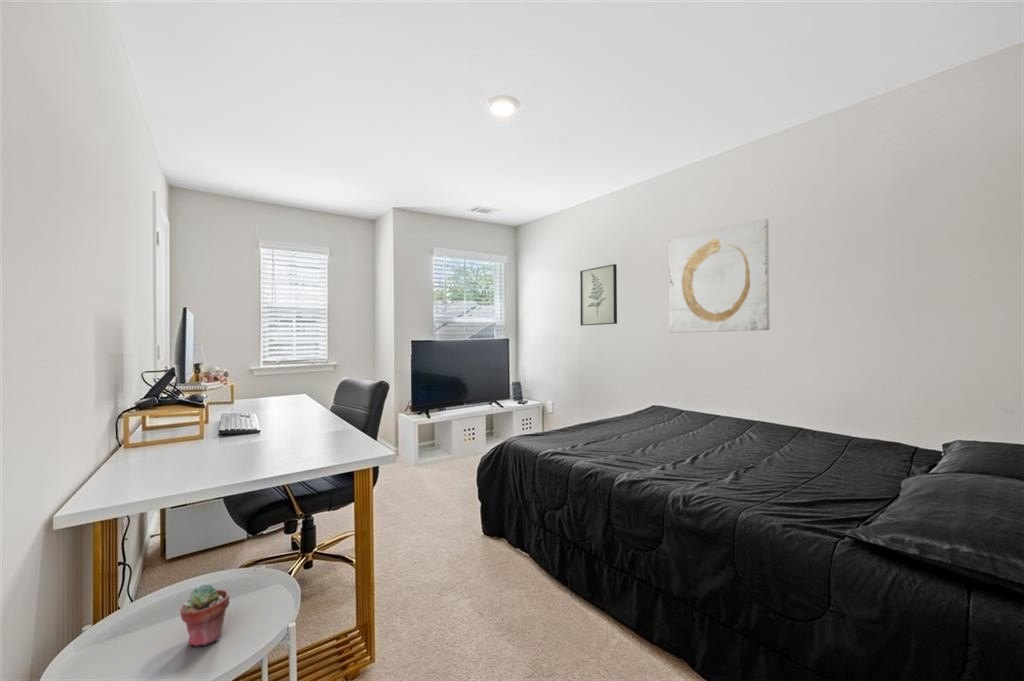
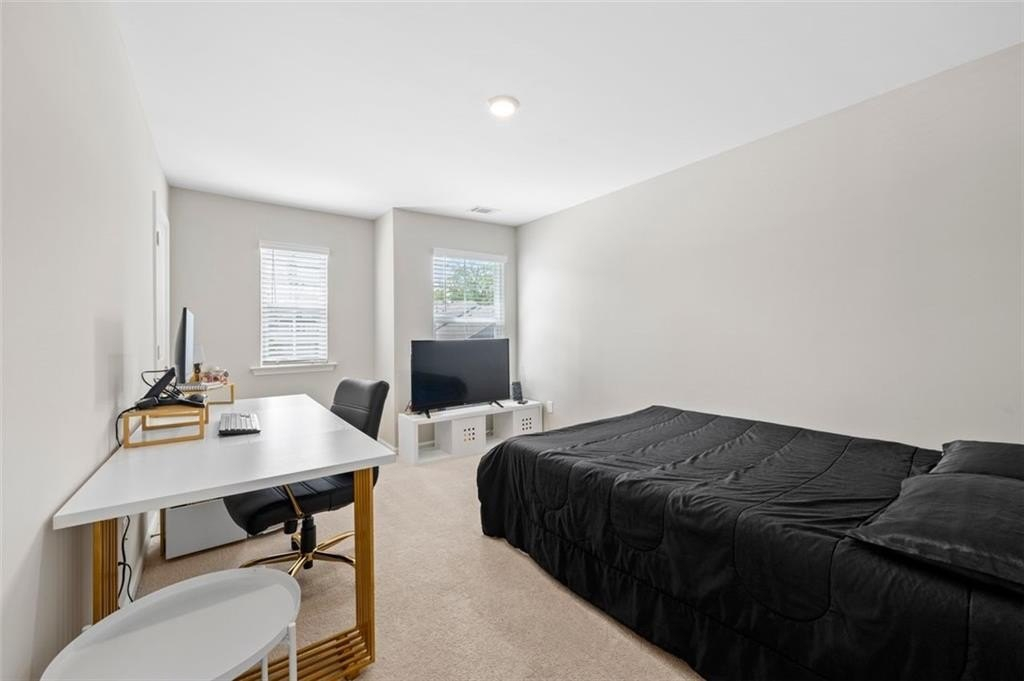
- potted succulent [179,584,231,647]
- wall art [668,217,771,334]
- wall art [579,263,618,327]
